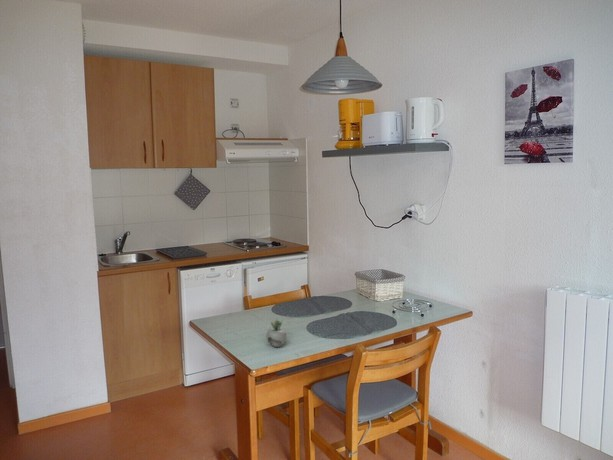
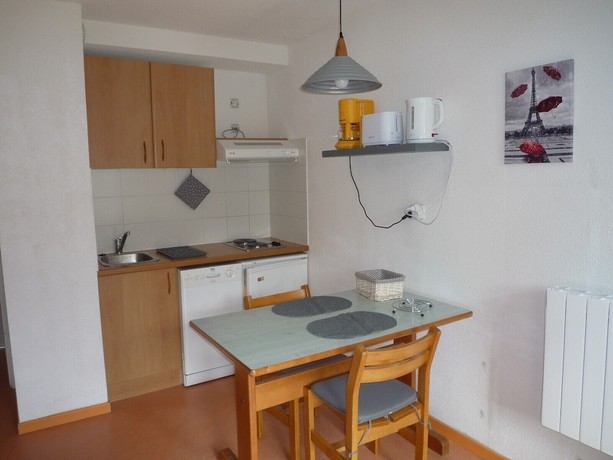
- succulent plant [245,315,288,348]
